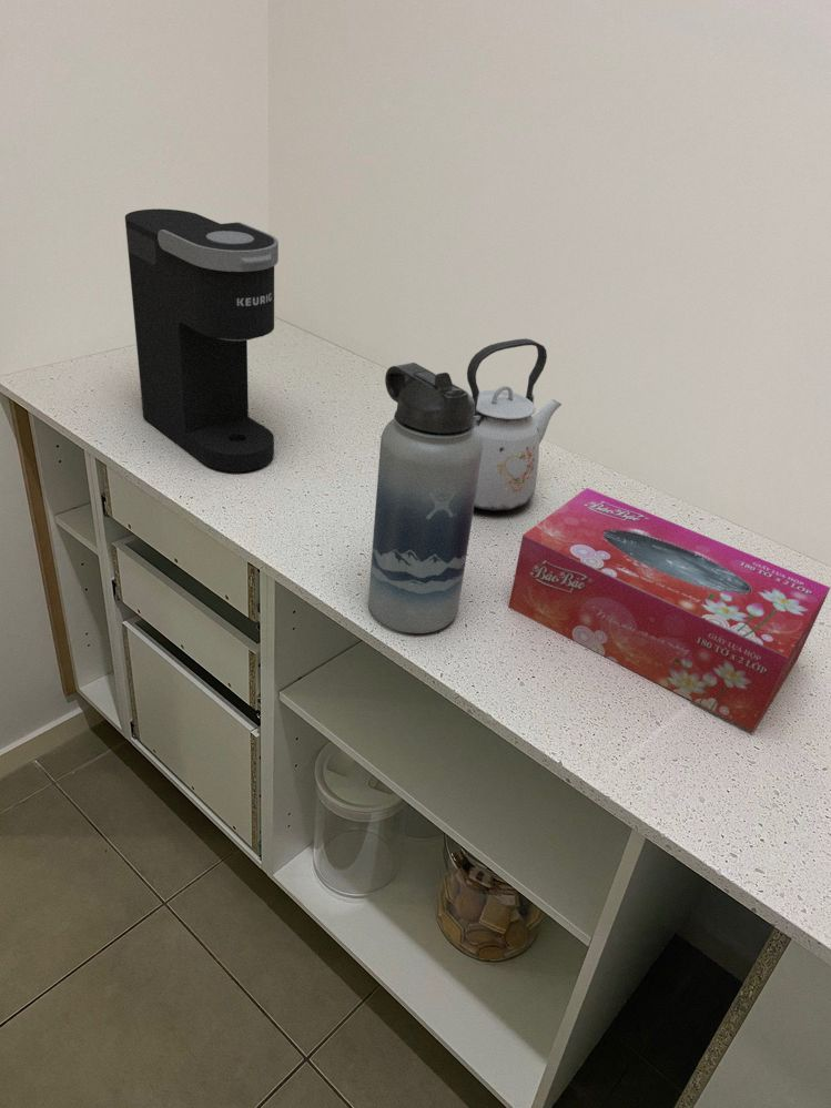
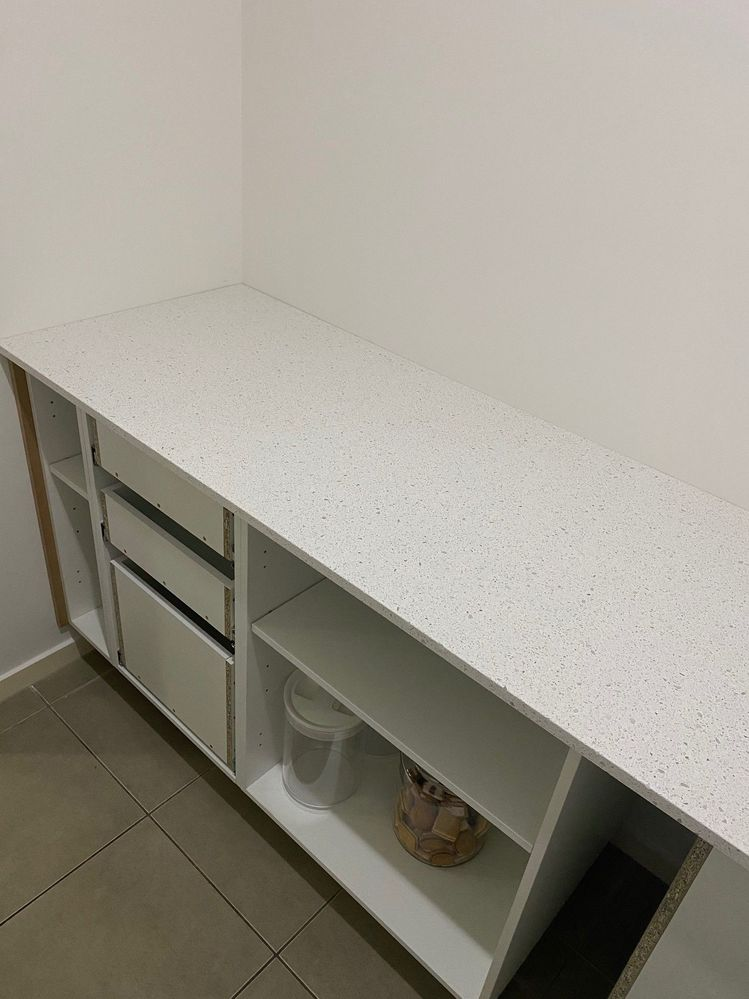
- kettle [466,337,563,511]
- water bottle [367,362,483,634]
- tissue box [507,487,831,733]
- coffee maker [124,207,280,474]
